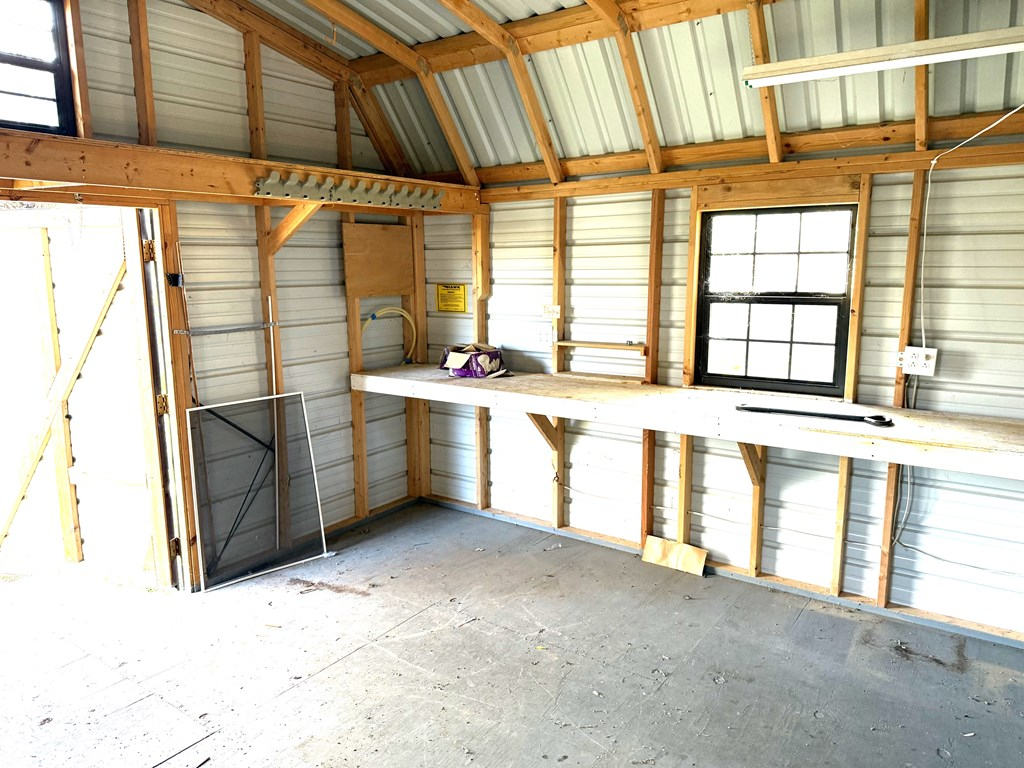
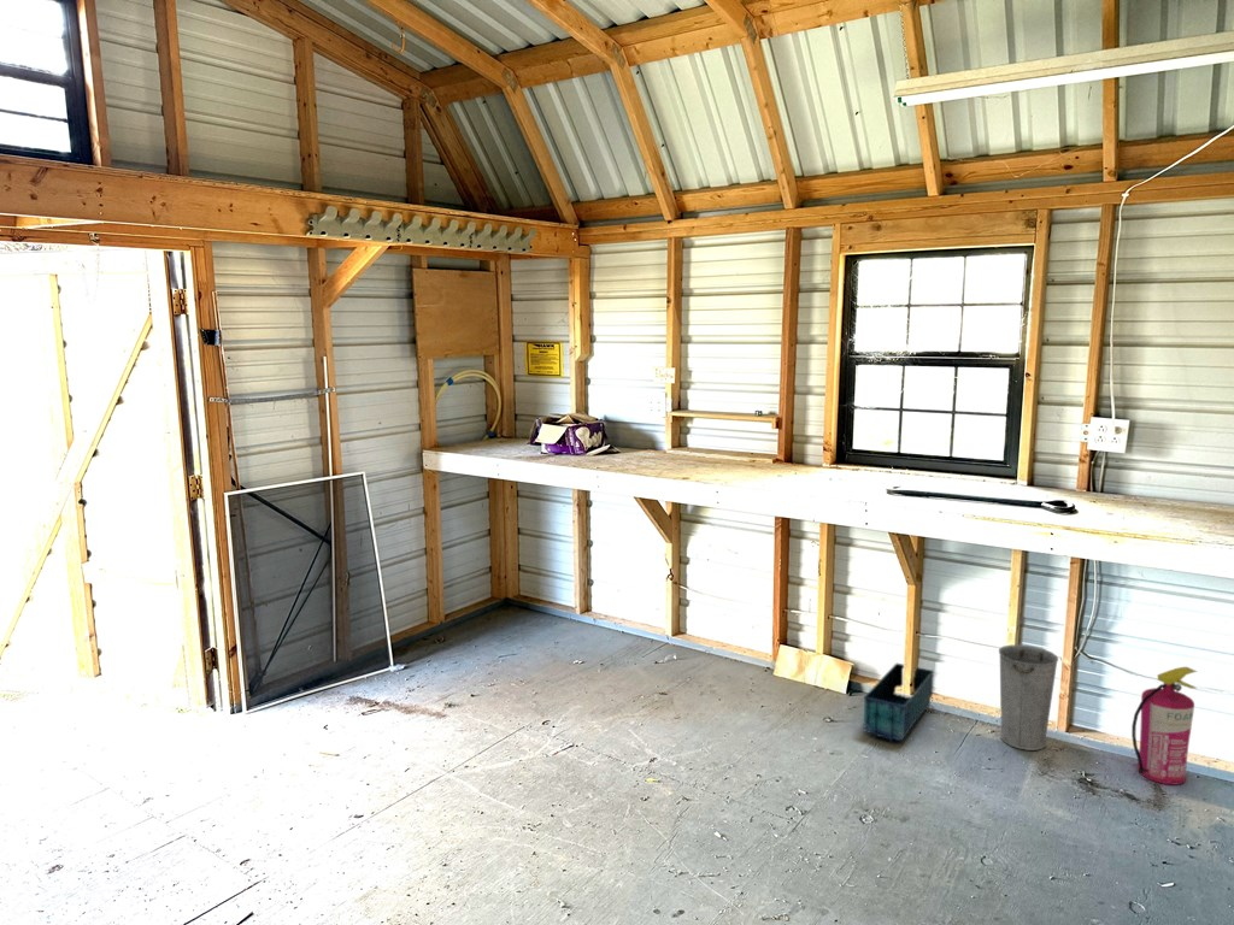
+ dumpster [863,662,935,743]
+ fire extinguisher [1130,666,1199,786]
+ bucket [998,644,1059,752]
